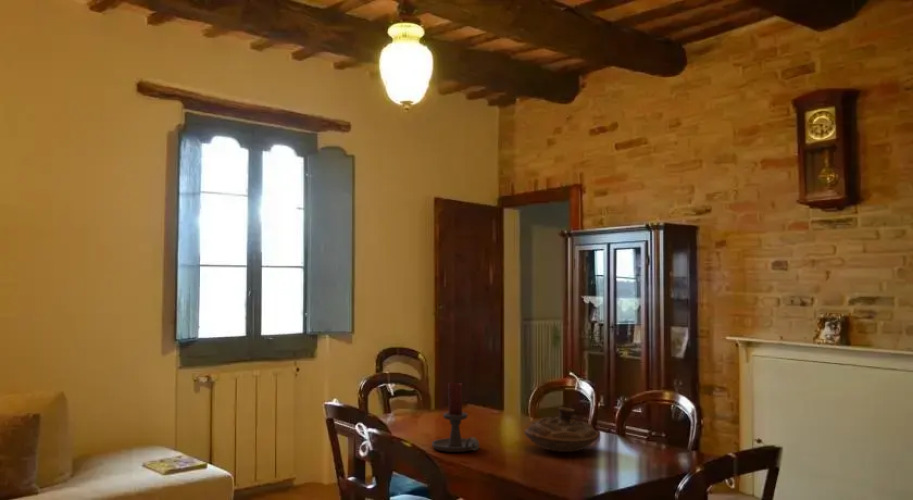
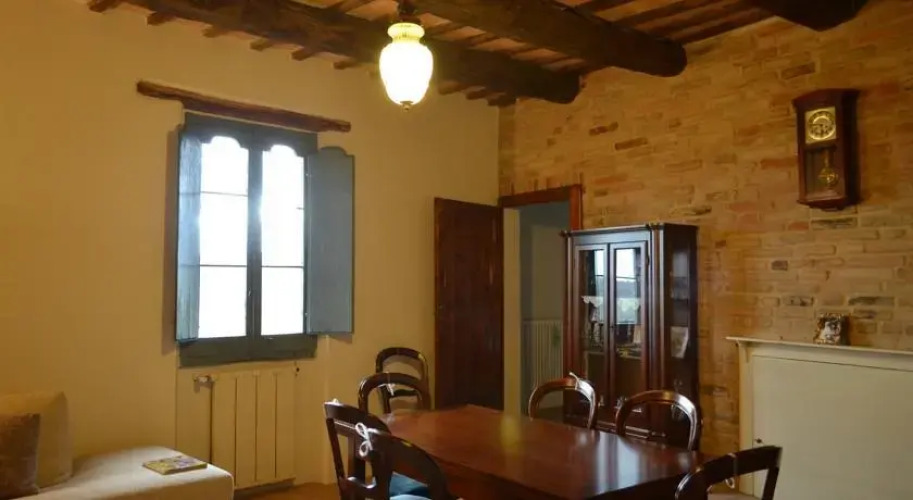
- candle holder [431,381,480,453]
- decorative bowl [523,406,600,453]
